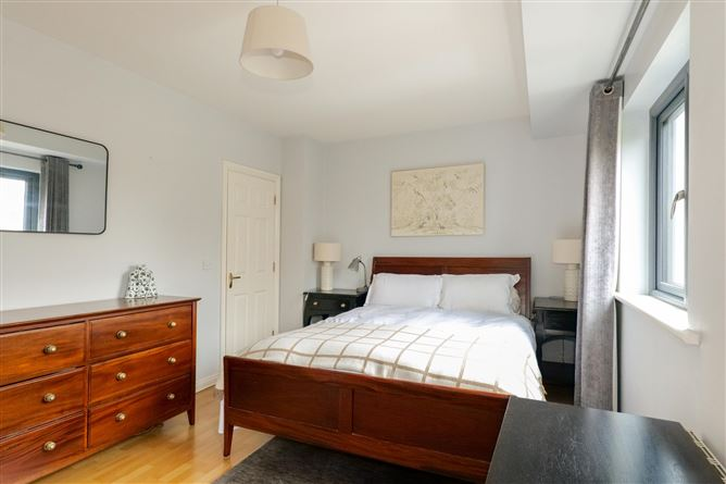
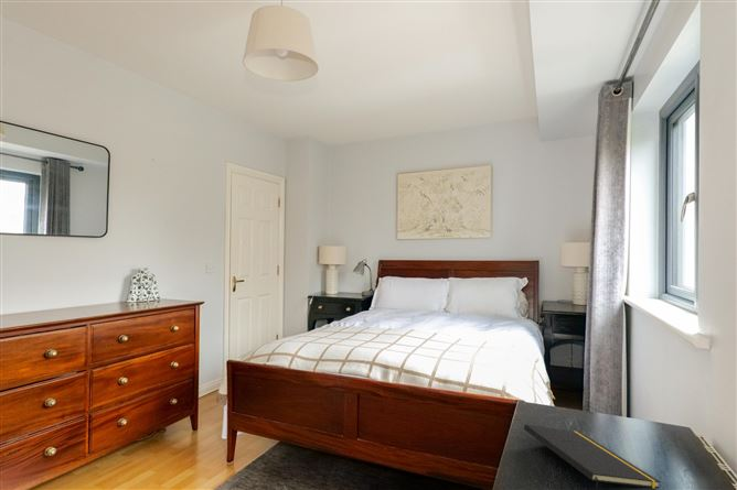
+ notepad [523,424,662,490]
